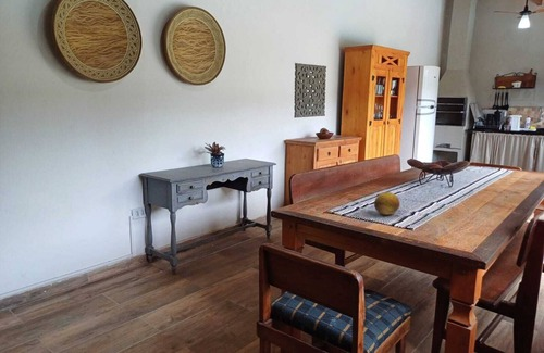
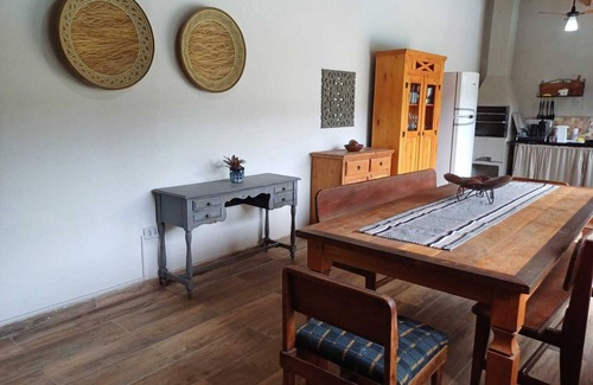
- fruit [373,191,401,216]
